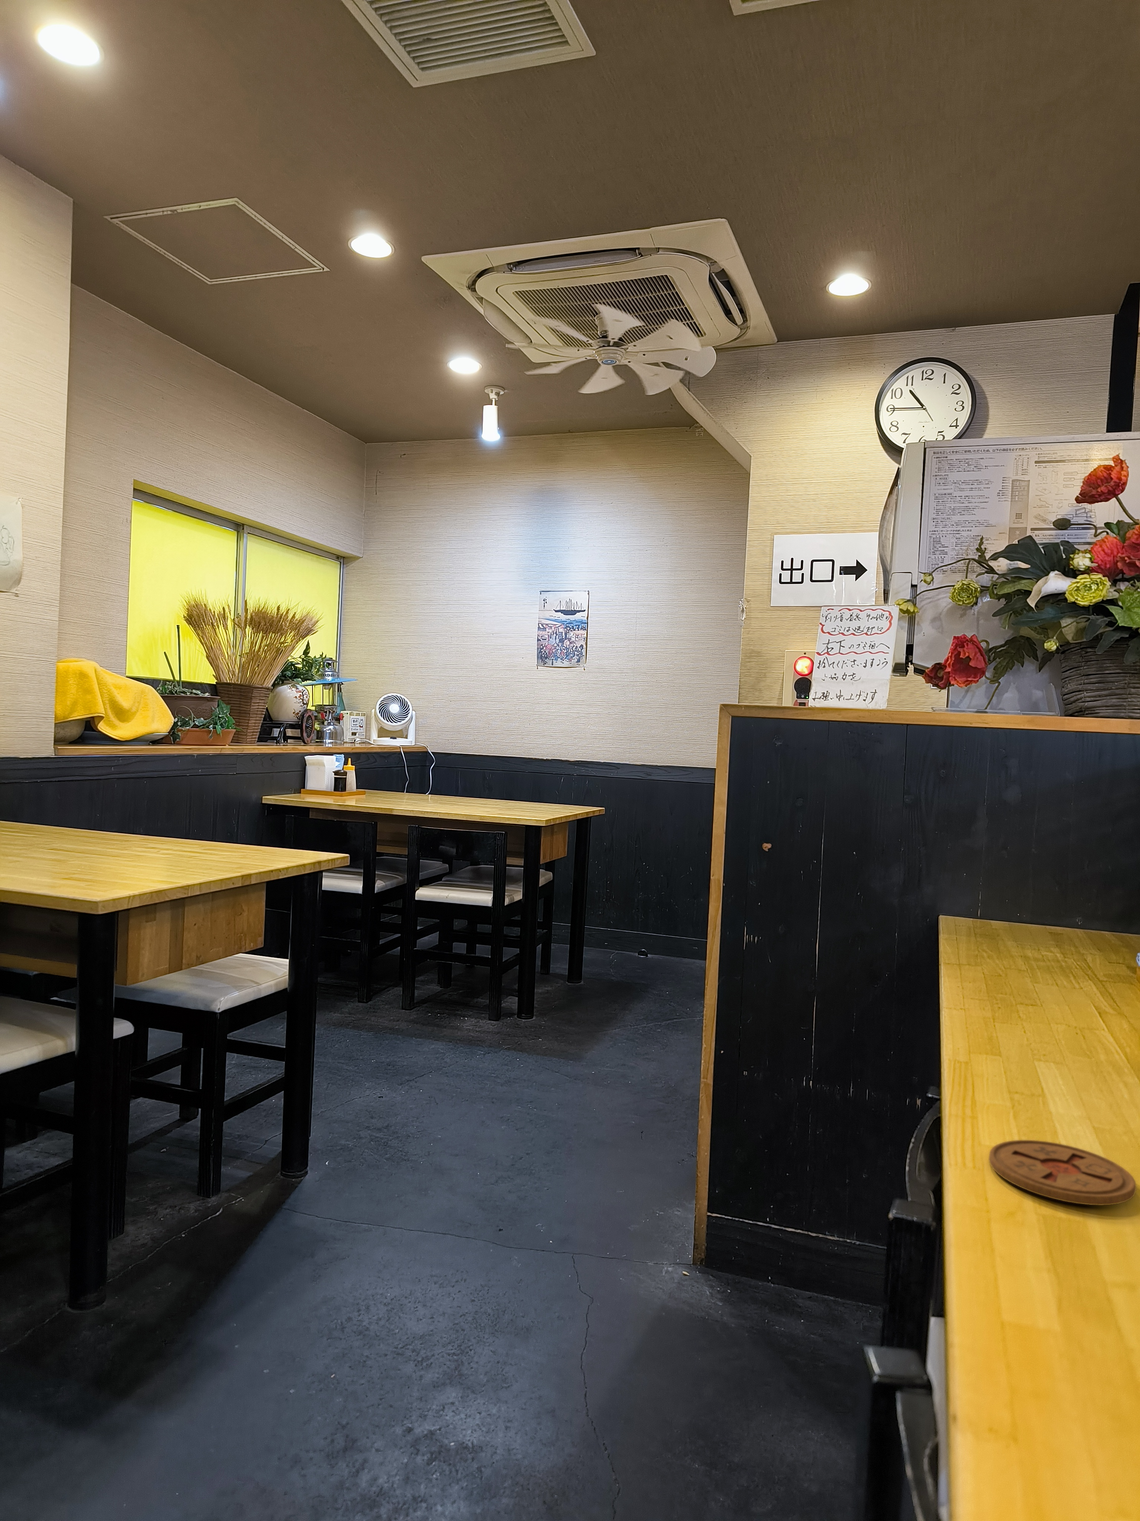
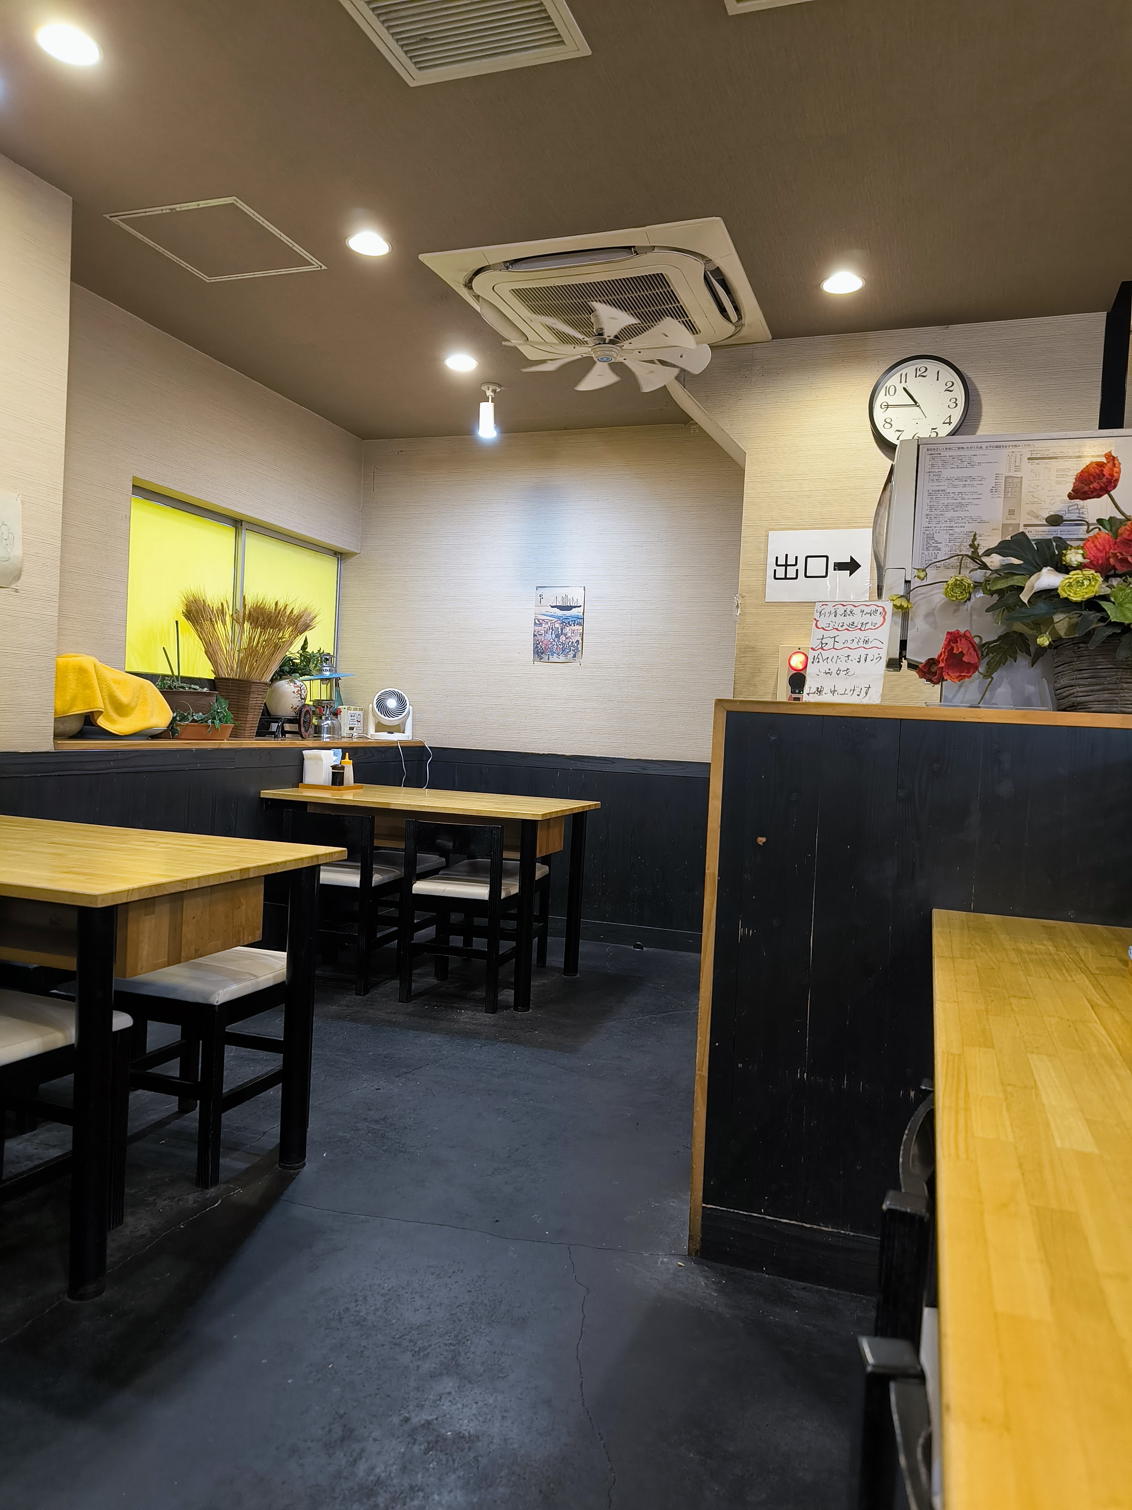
- coaster [989,1140,1136,1206]
